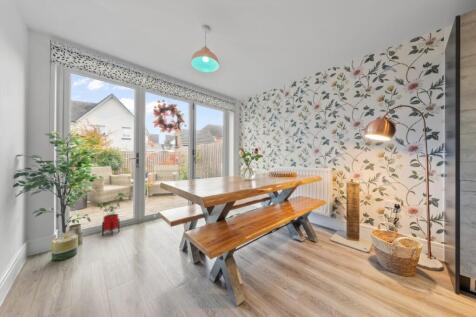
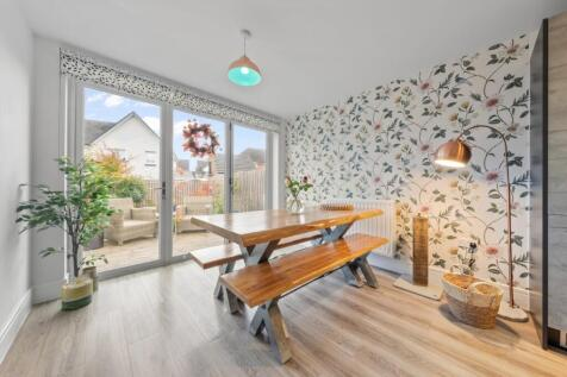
- house plant [95,191,128,237]
